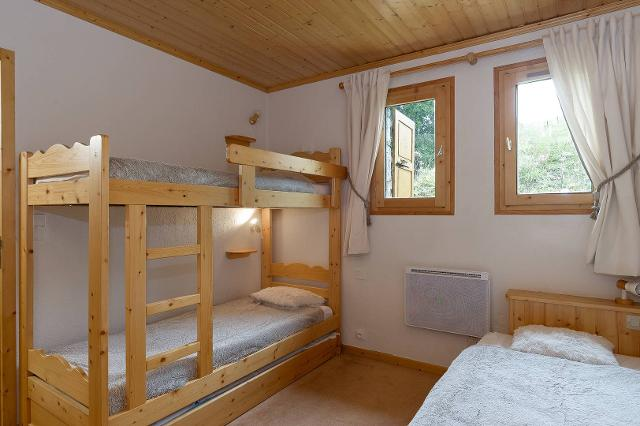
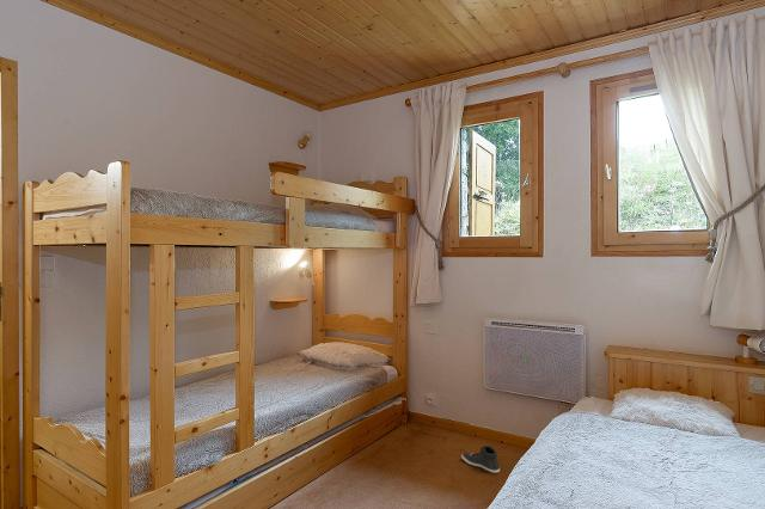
+ sneaker [460,444,501,474]
